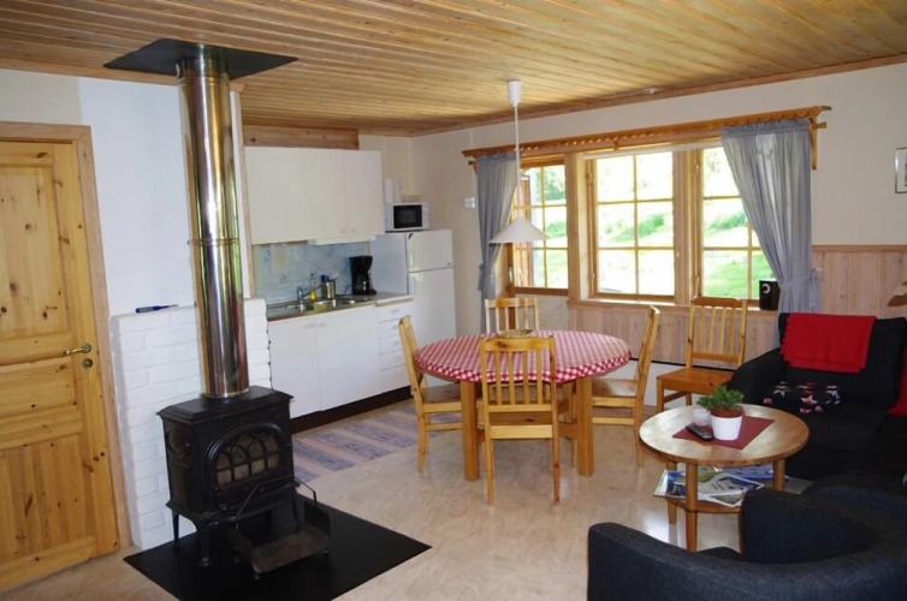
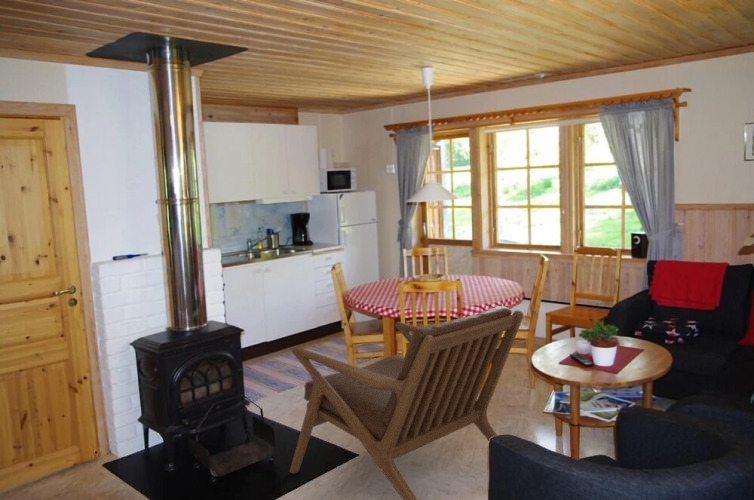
+ lounge chair [289,305,524,500]
